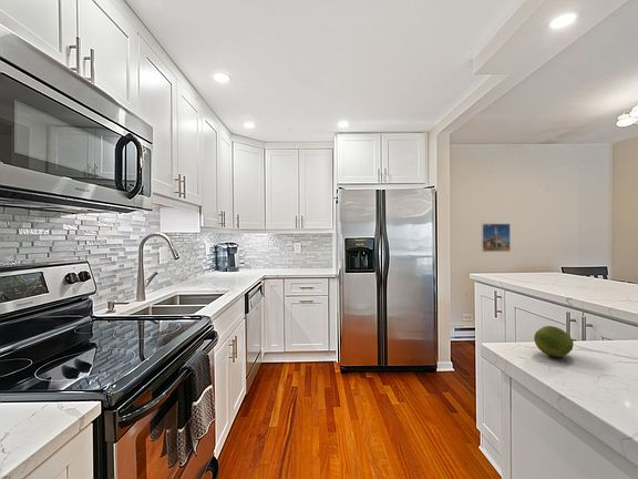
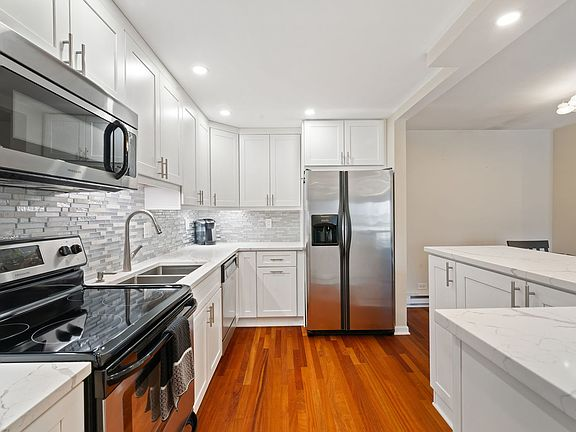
- fruit [533,325,575,358]
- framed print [481,223,512,253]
